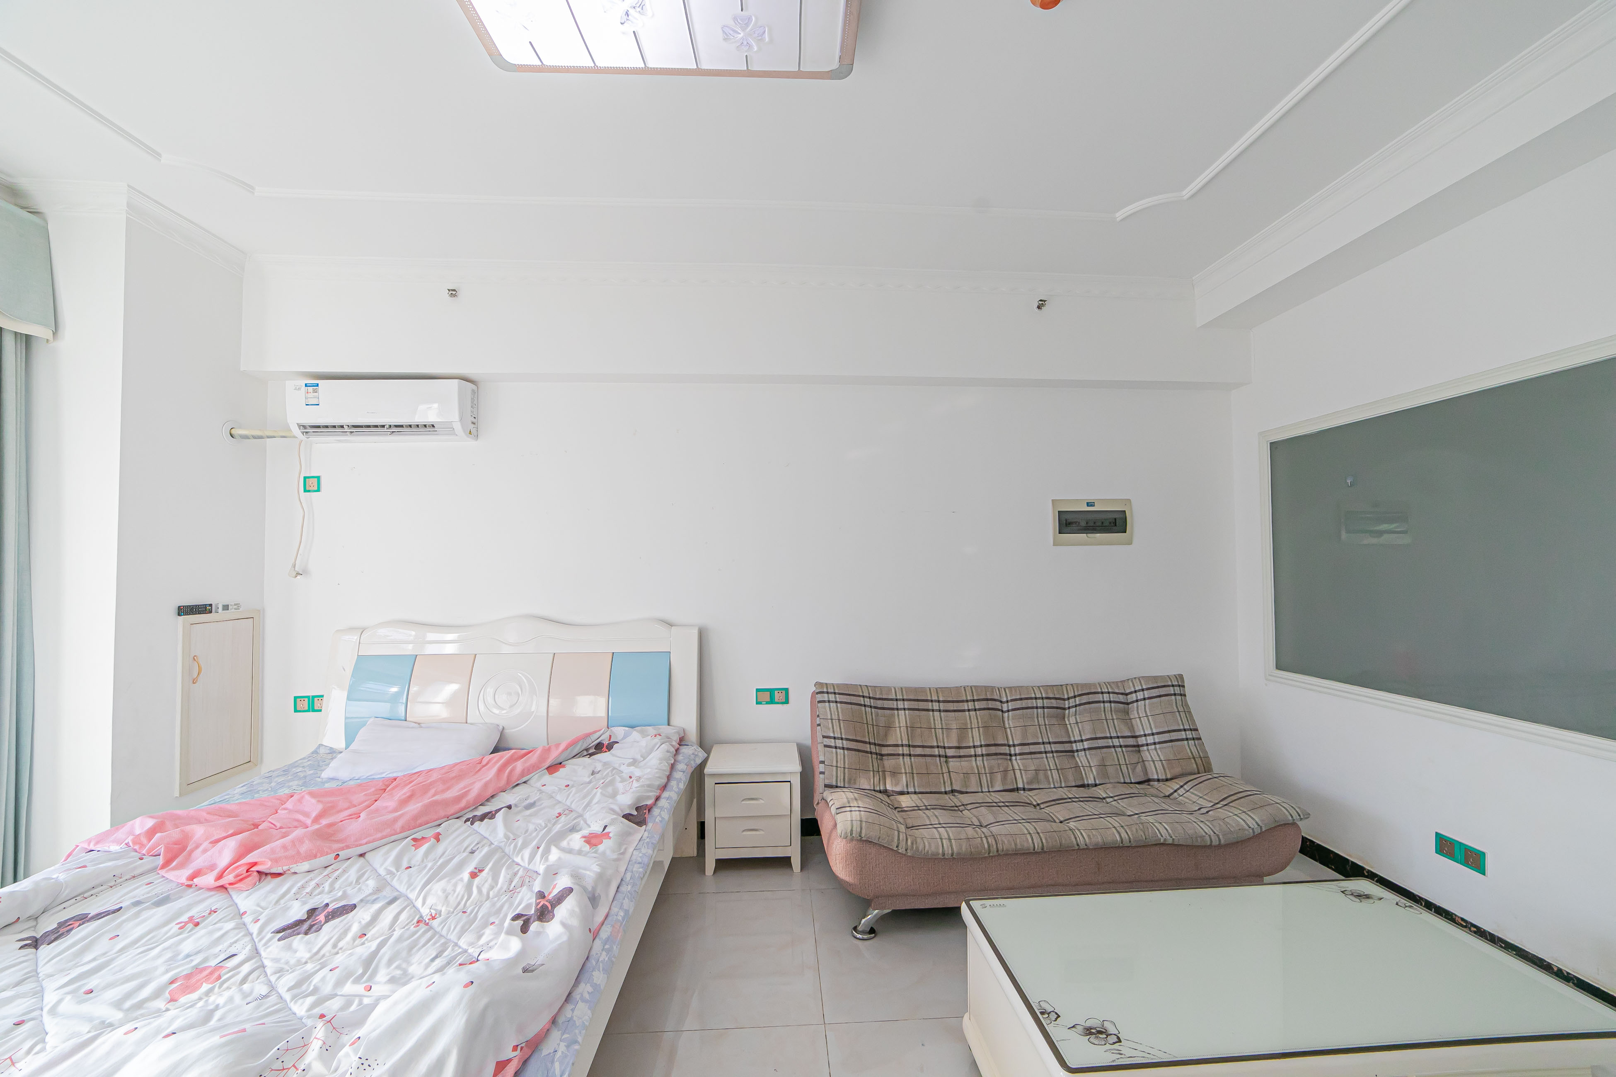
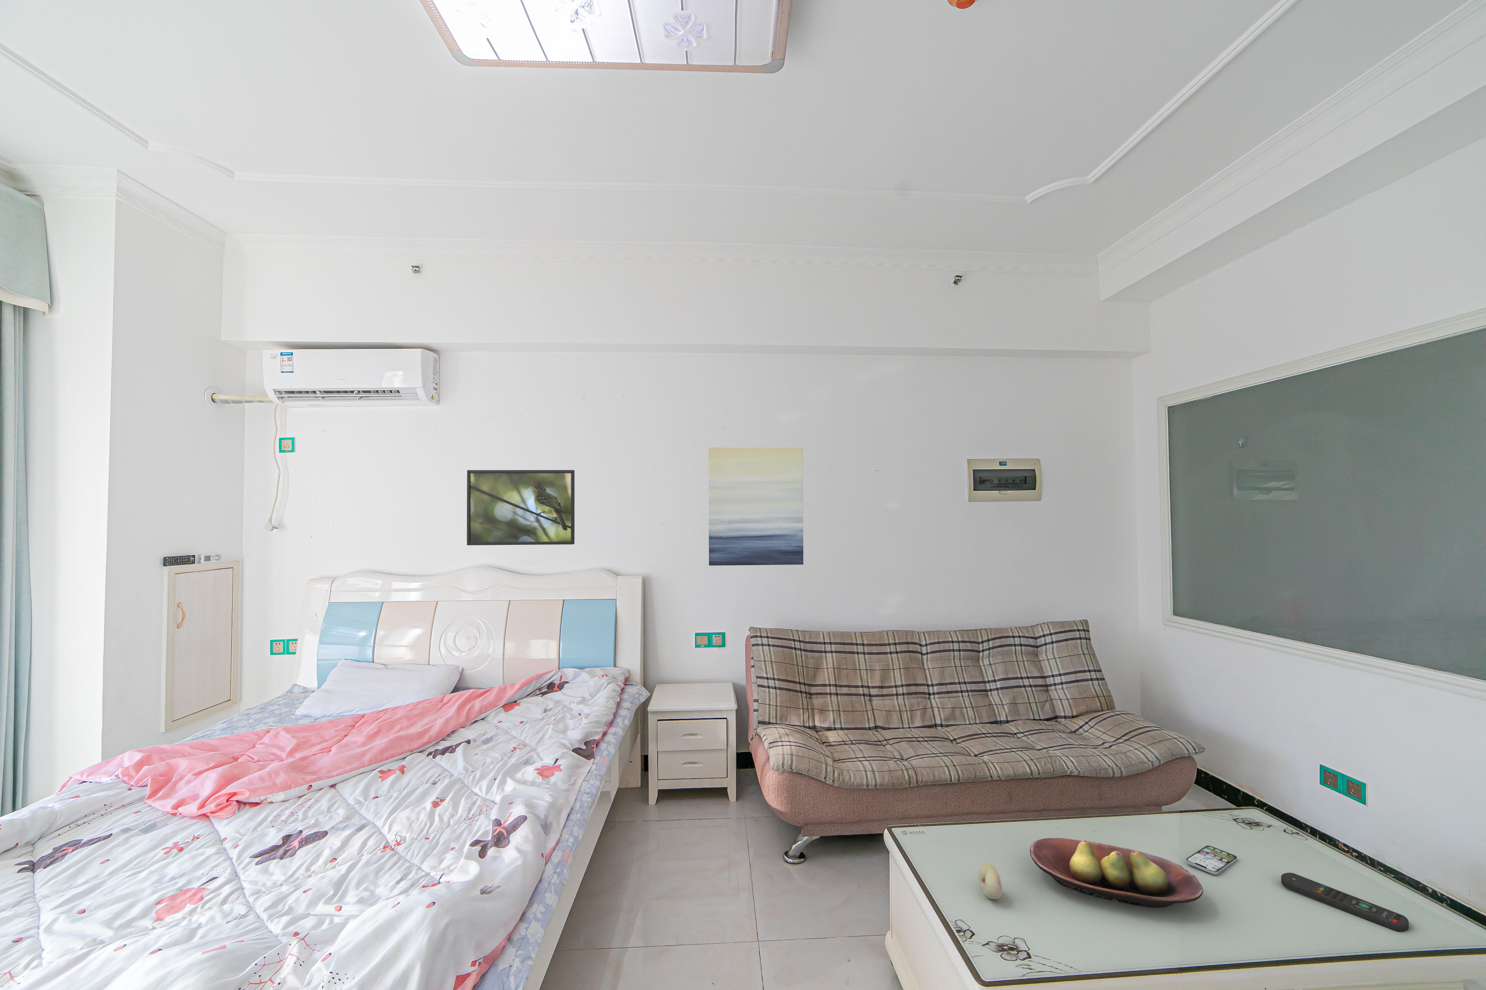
+ fruit [977,863,1003,899]
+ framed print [467,470,575,546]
+ wall art [709,447,804,566]
+ fruit bowl [1029,838,1204,908]
+ remote control [1280,873,1410,933]
+ smartphone [1186,845,1237,875]
